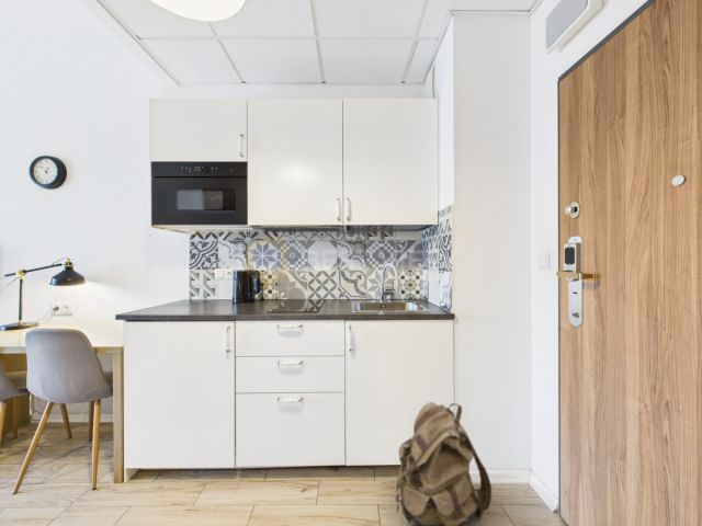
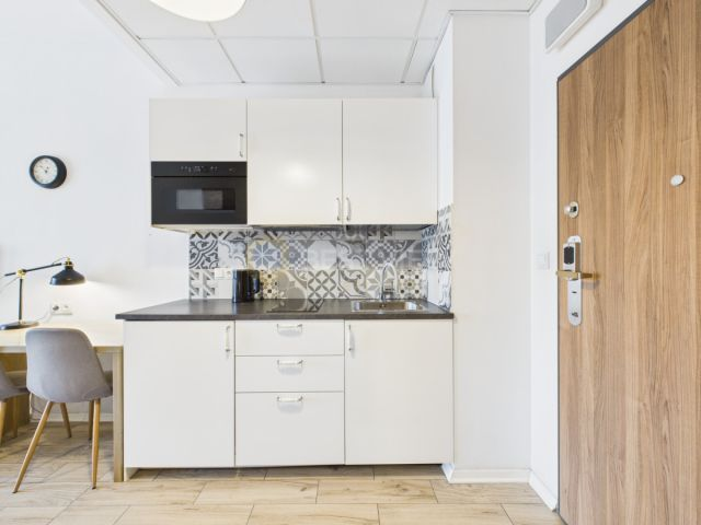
- backpack [394,401,492,526]
